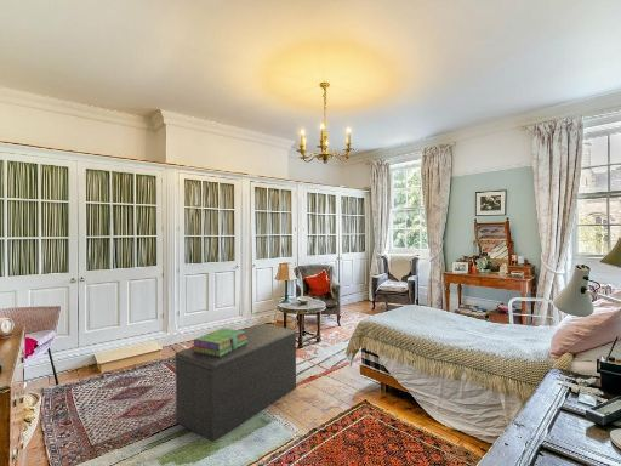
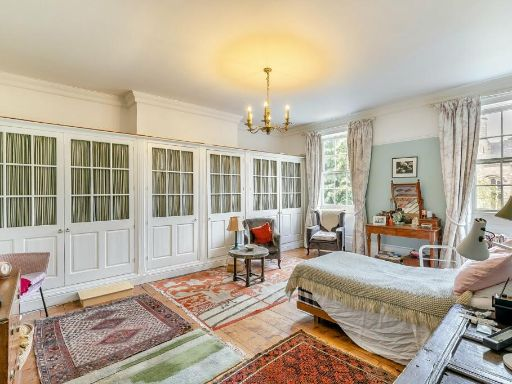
- stack of books [192,326,247,357]
- bench [173,323,297,443]
